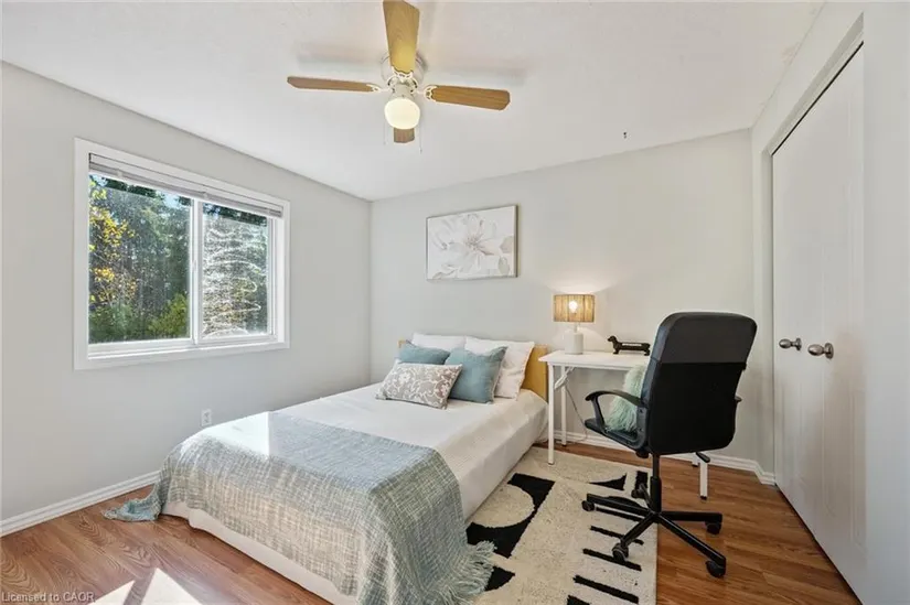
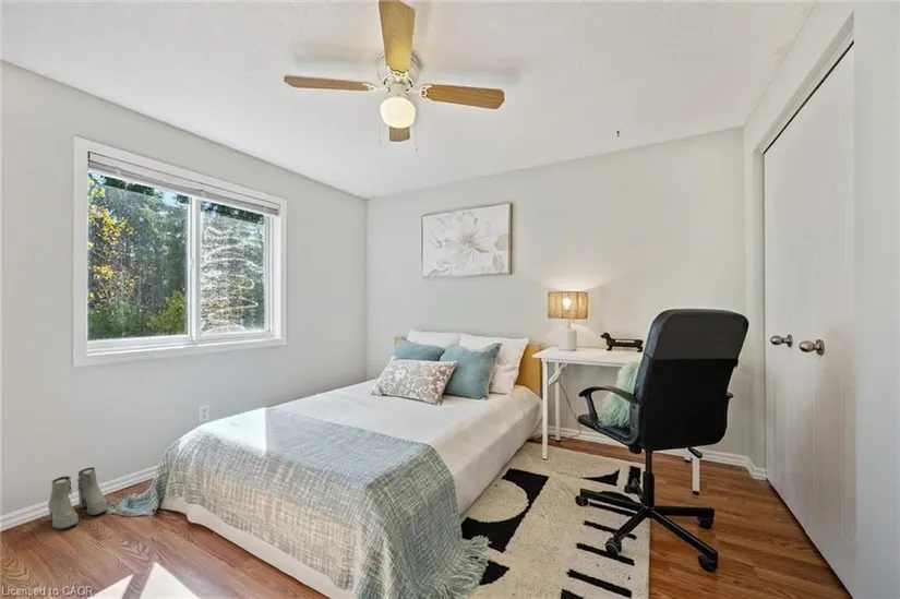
+ boots [47,466,108,530]
